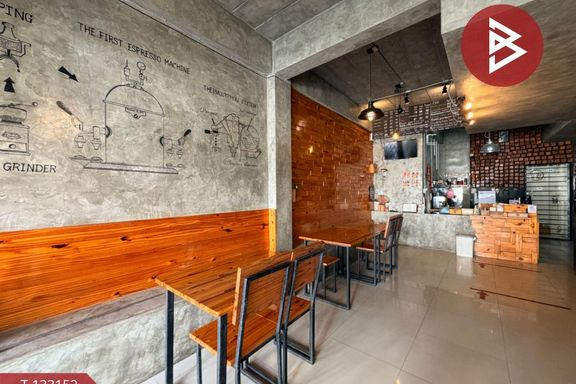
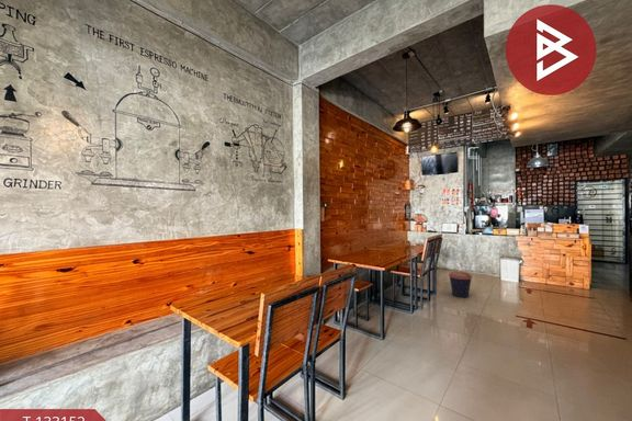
+ coffee cup [448,271,473,299]
